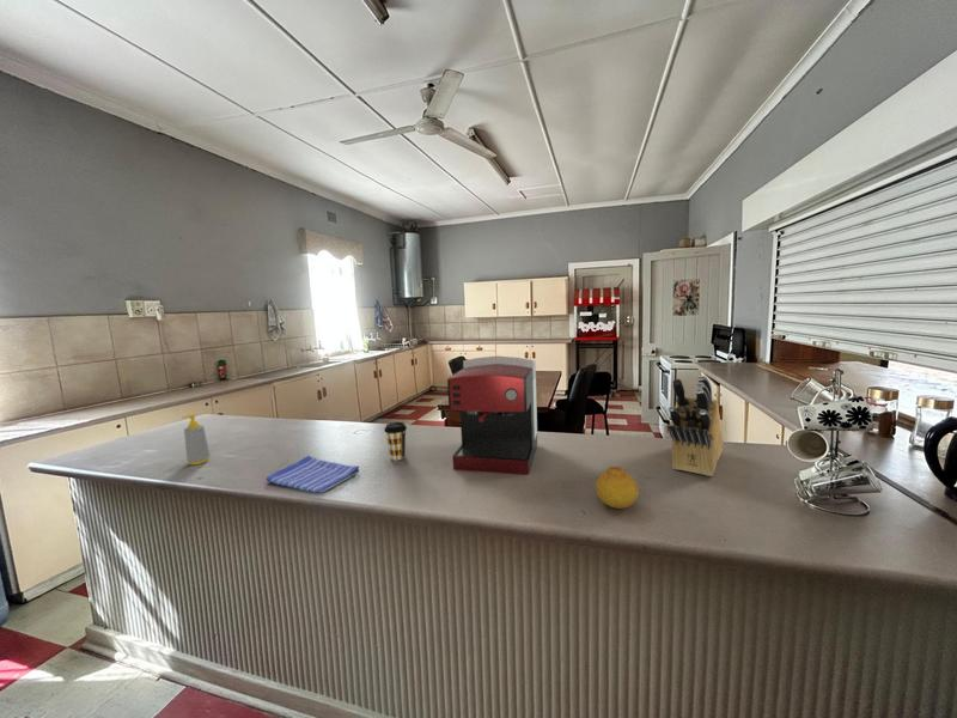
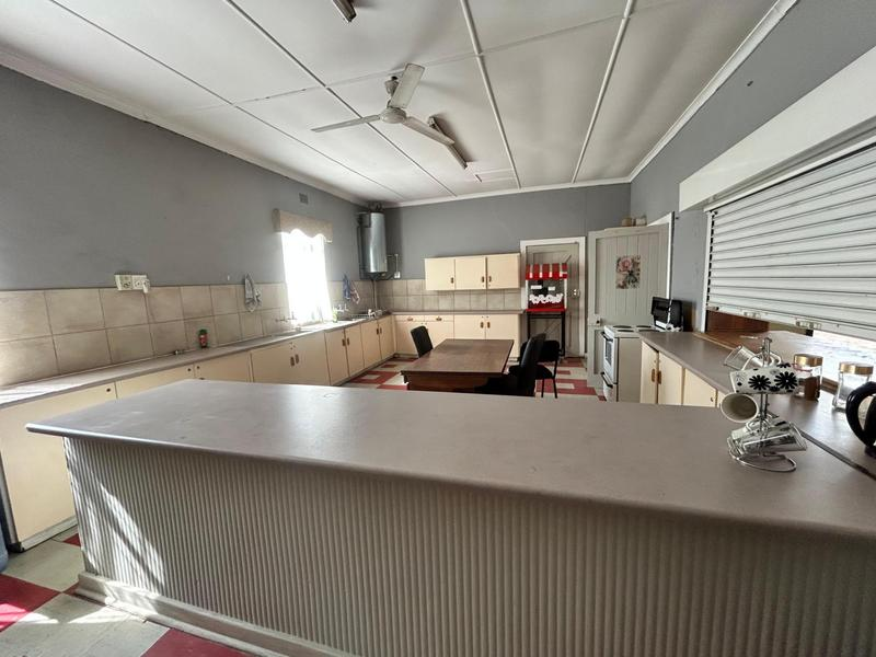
- soap bottle [181,412,211,466]
- coffee cup [383,421,408,461]
- dish towel [266,455,360,494]
- knife block [666,375,724,477]
- coffee maker [446,354,538,476]
- fruit [595,466,640,510]
